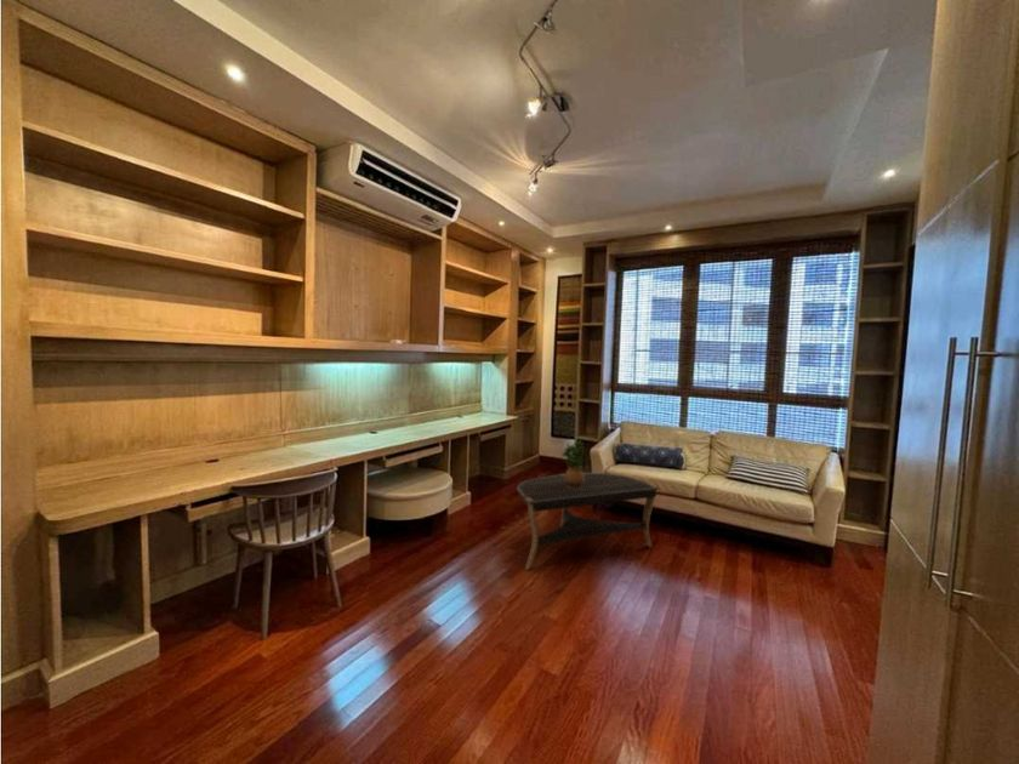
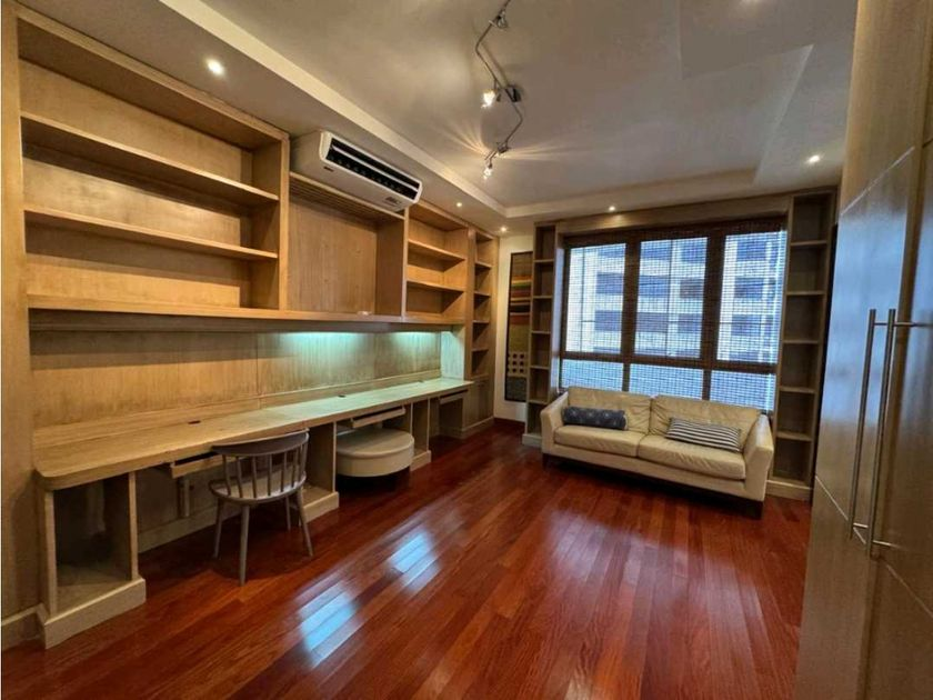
- potted plant [560,439,586,489]
- coffee table [516,472,660,571]
